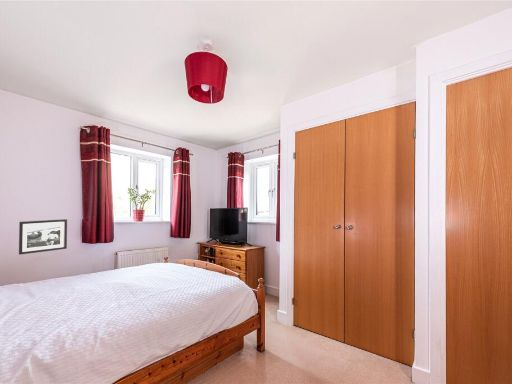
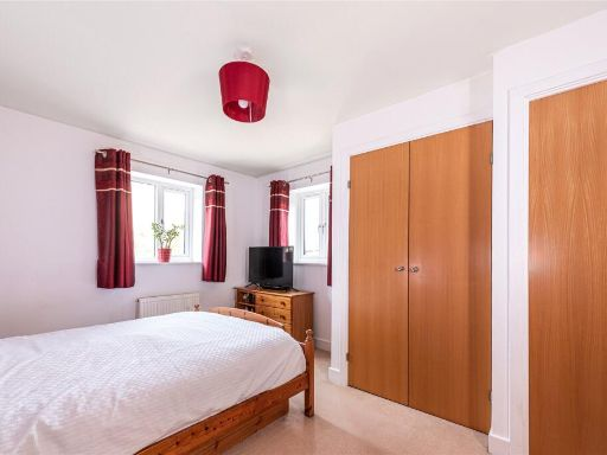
- picture frame [18,218,68,256]
